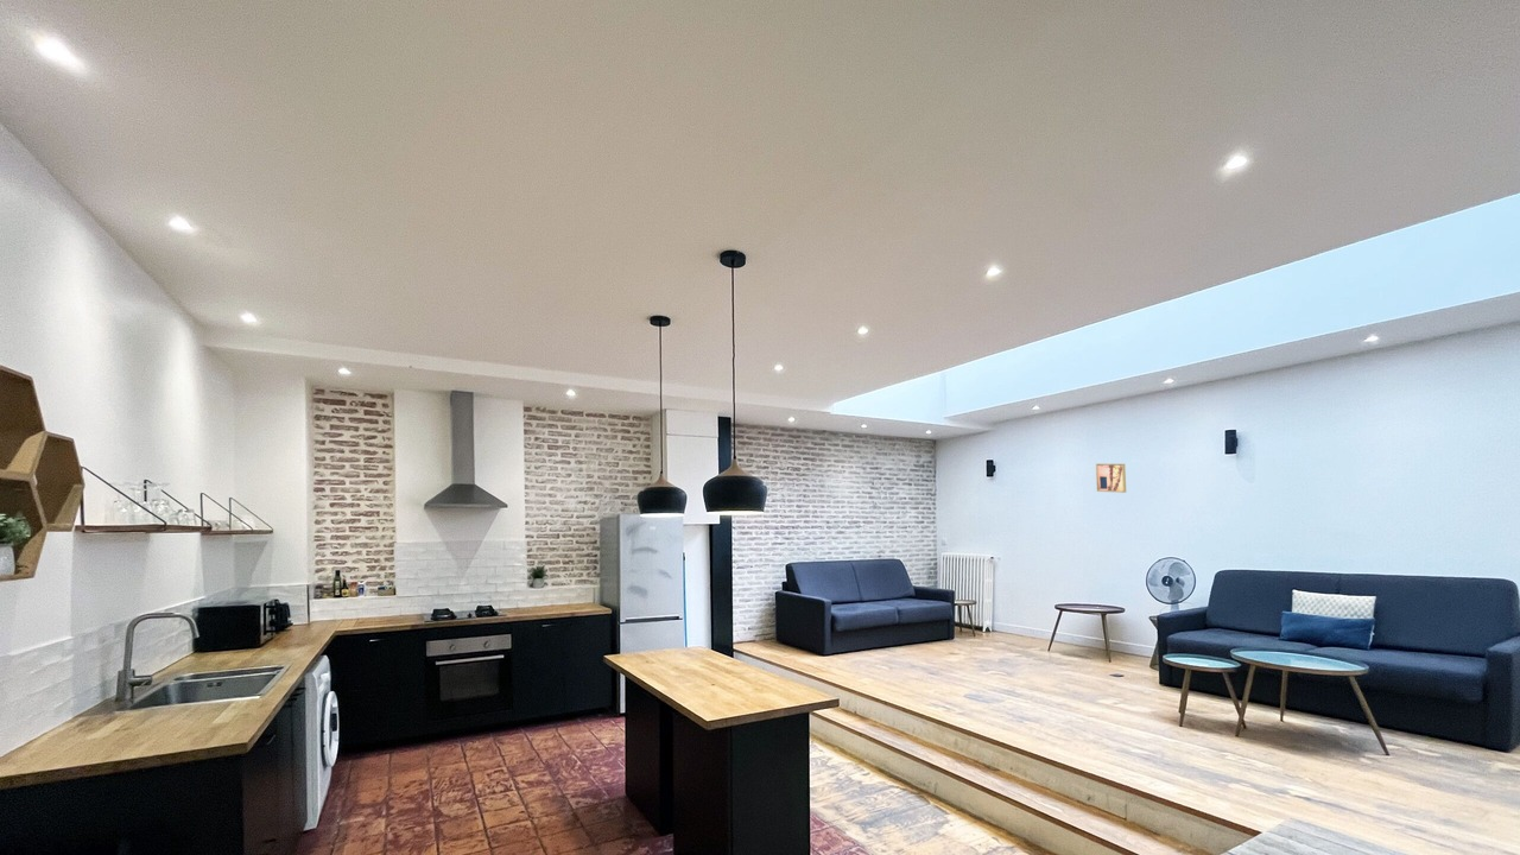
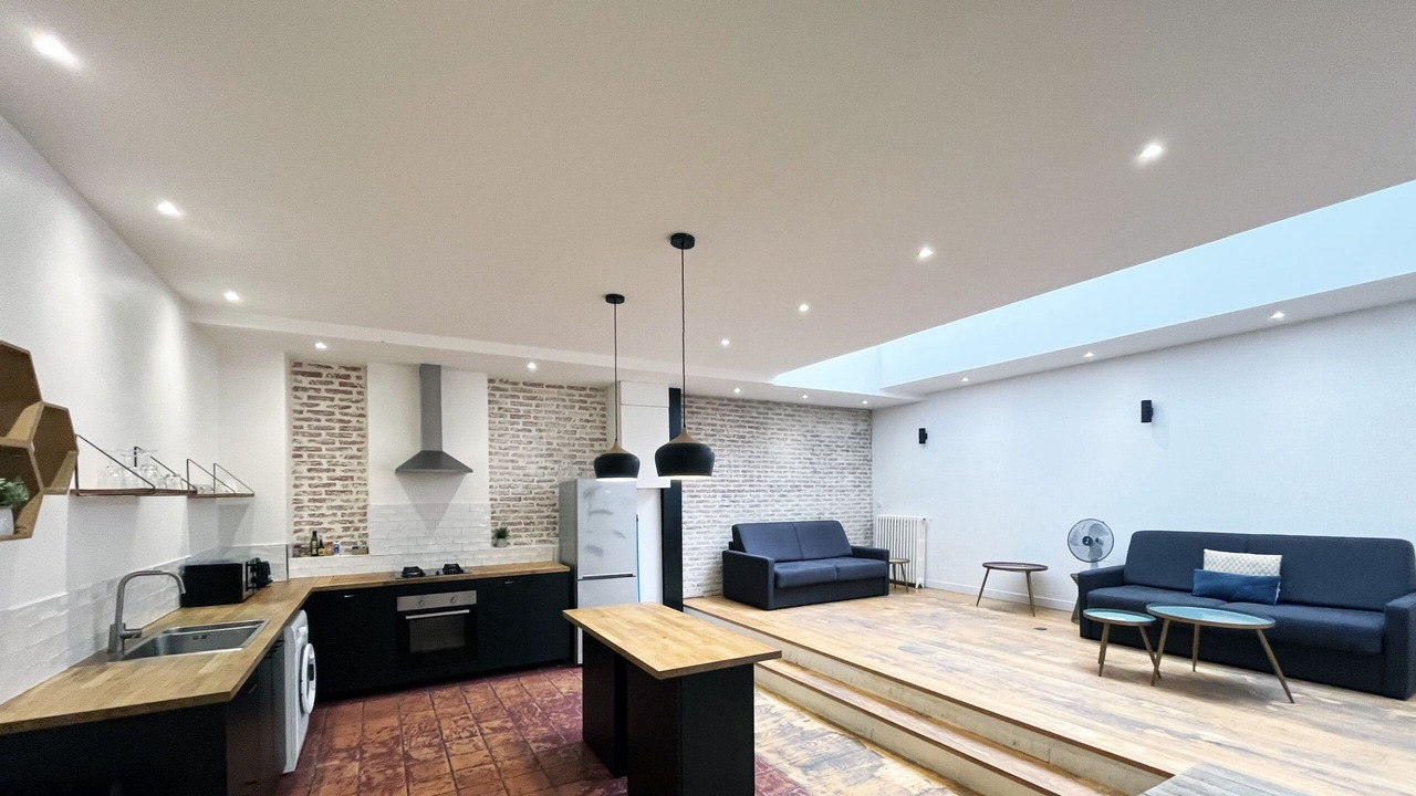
- wall art [1095,463,1127,494]
